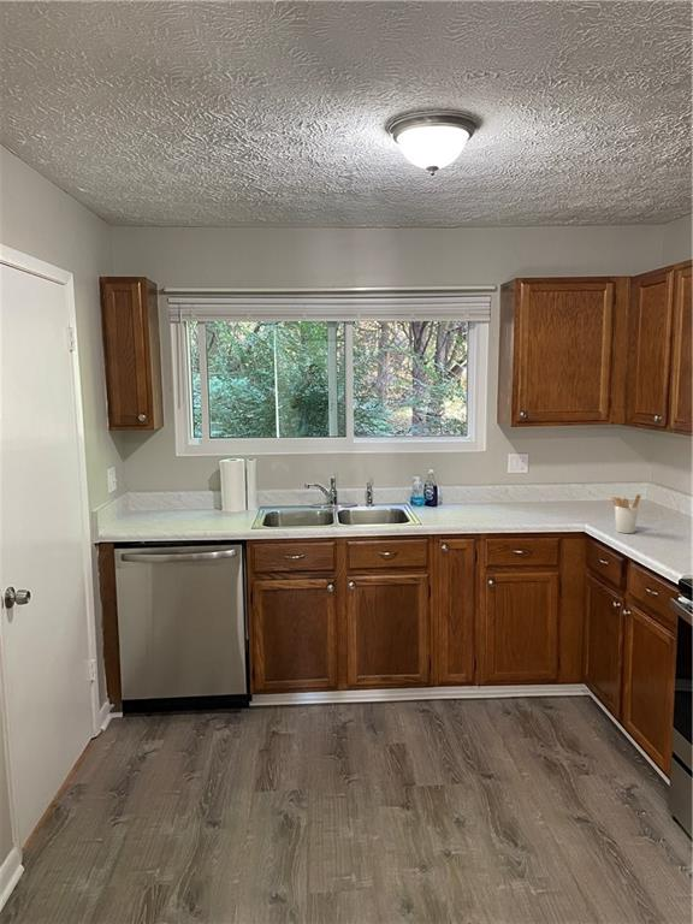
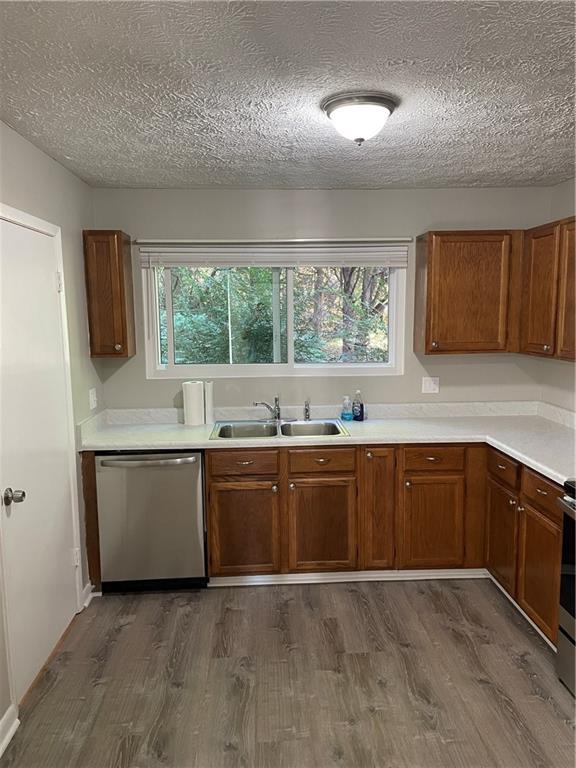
- utensil holder [610,493,641,534]
